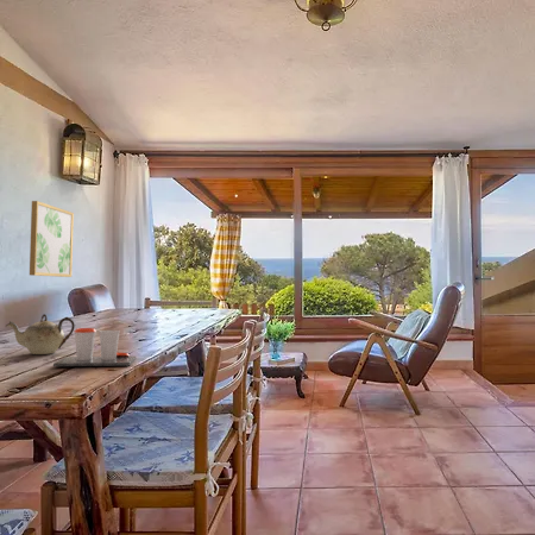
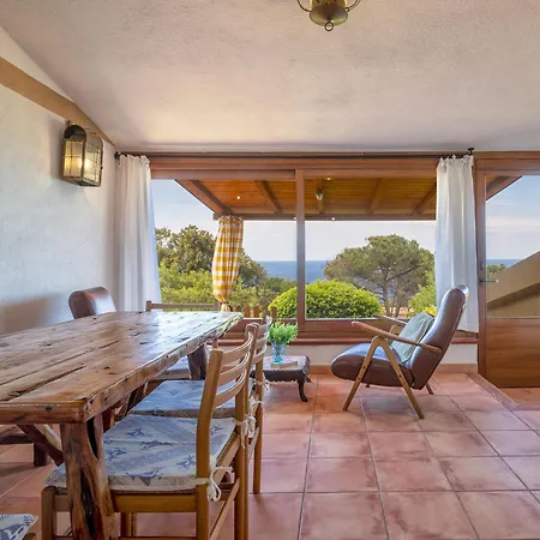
- teapot [5,313,76,355]
- wall art [29,200,75,278]
- cup [52,327,137,367]
